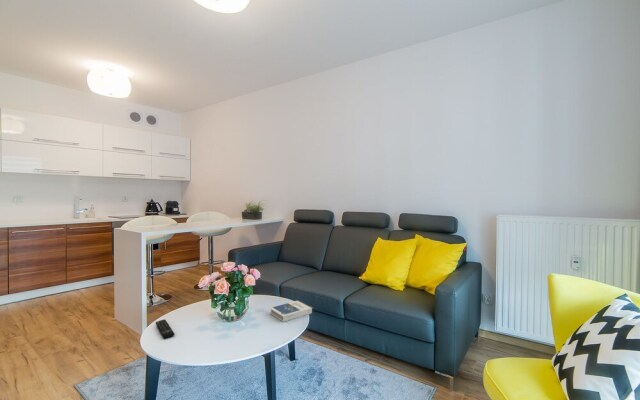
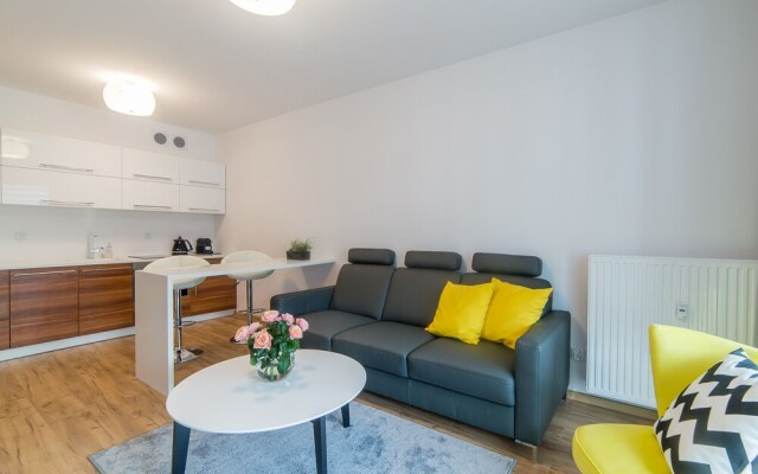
- remote control [155,319,176,340]
- hardback book [269,299,314,323]
